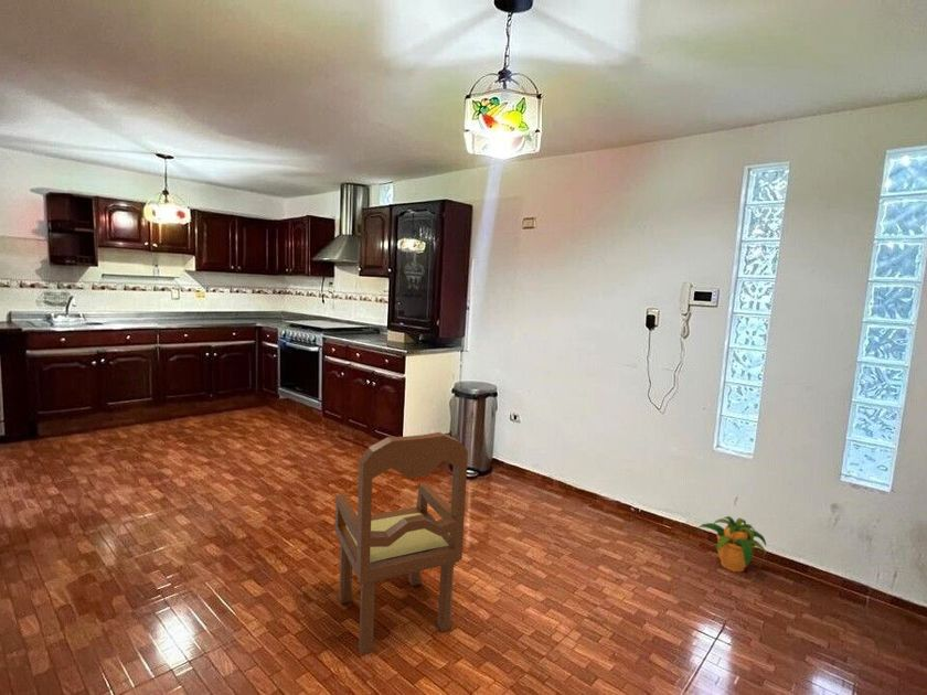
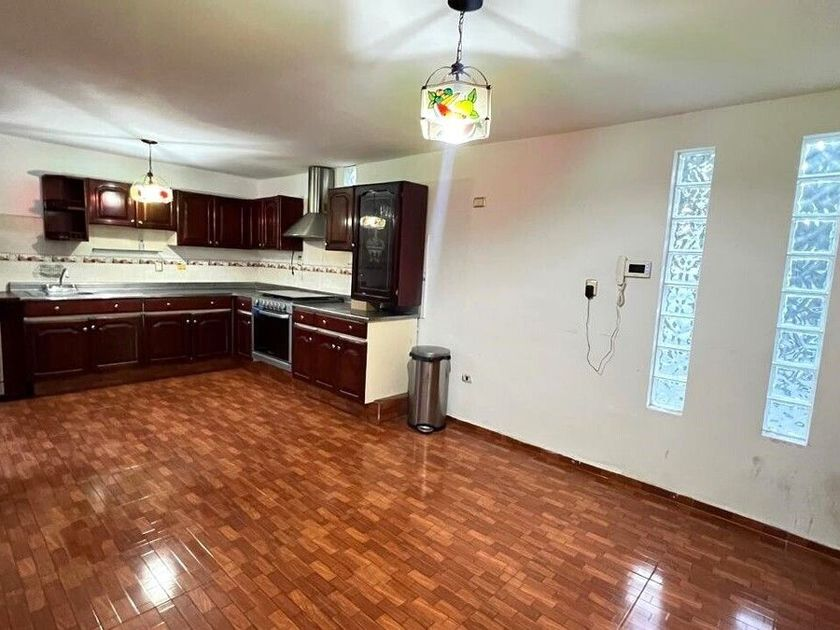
- dining chair [333,431,469,656]
- potted plant [696,515,767,573]
